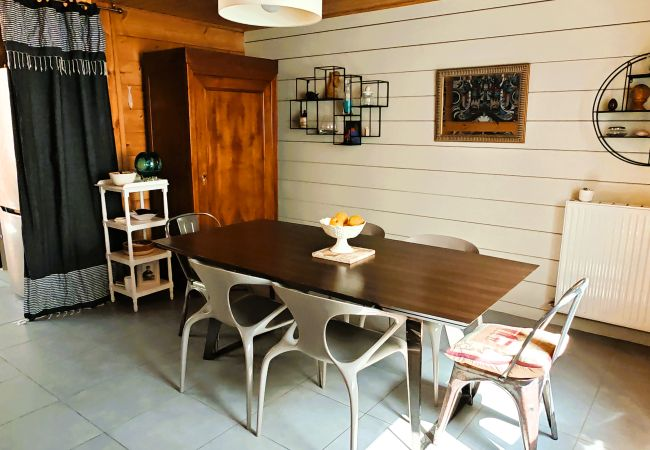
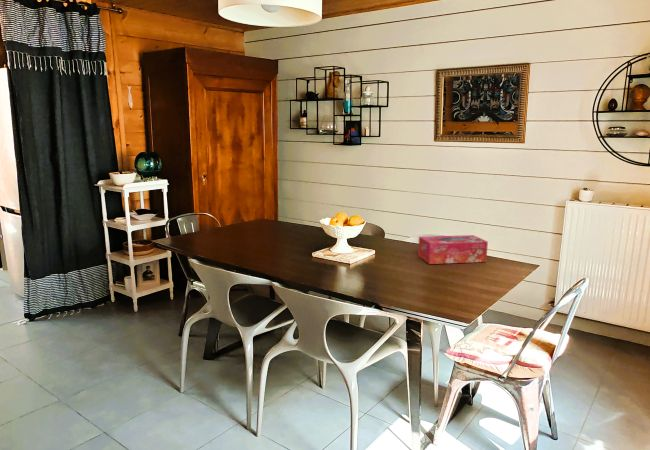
+ tissue box [417,234,489,265]
